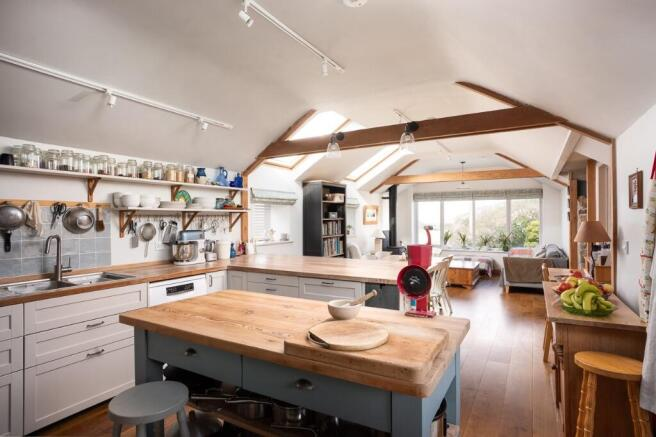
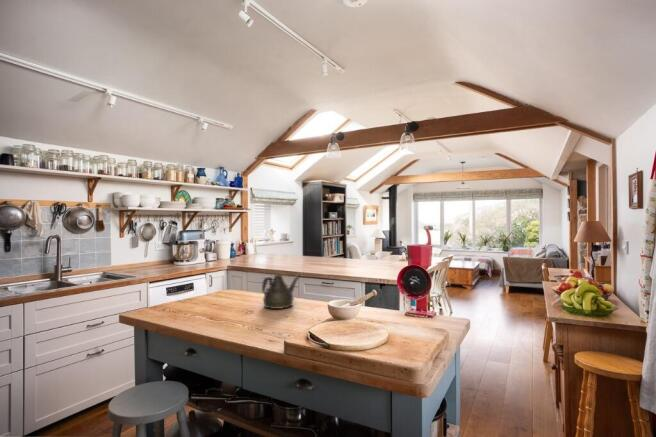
+ teapot [261,273,302,310]
